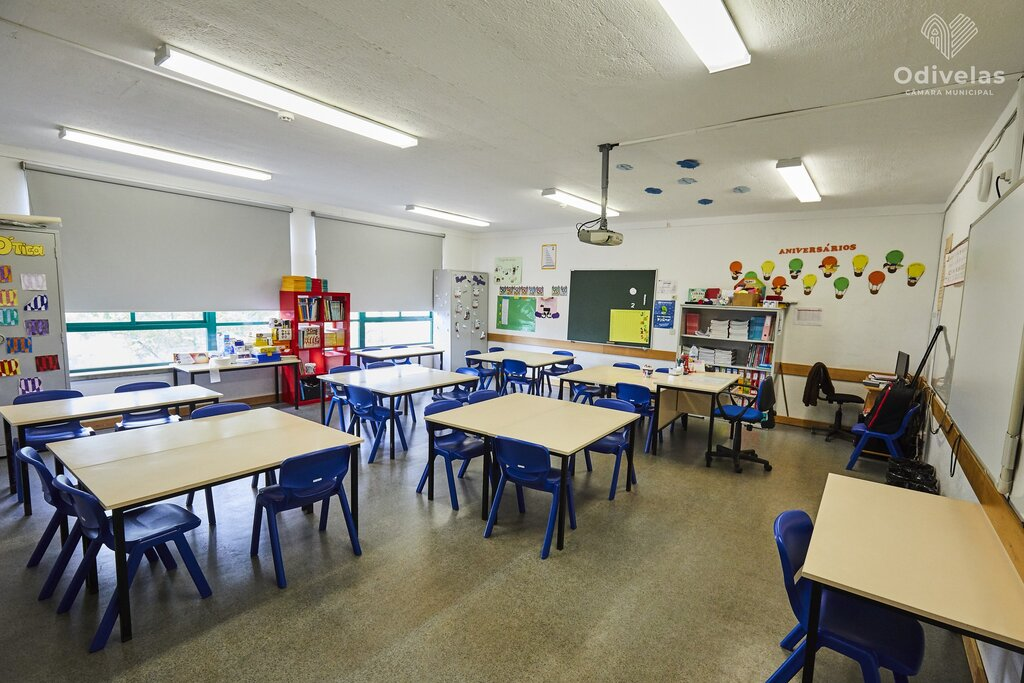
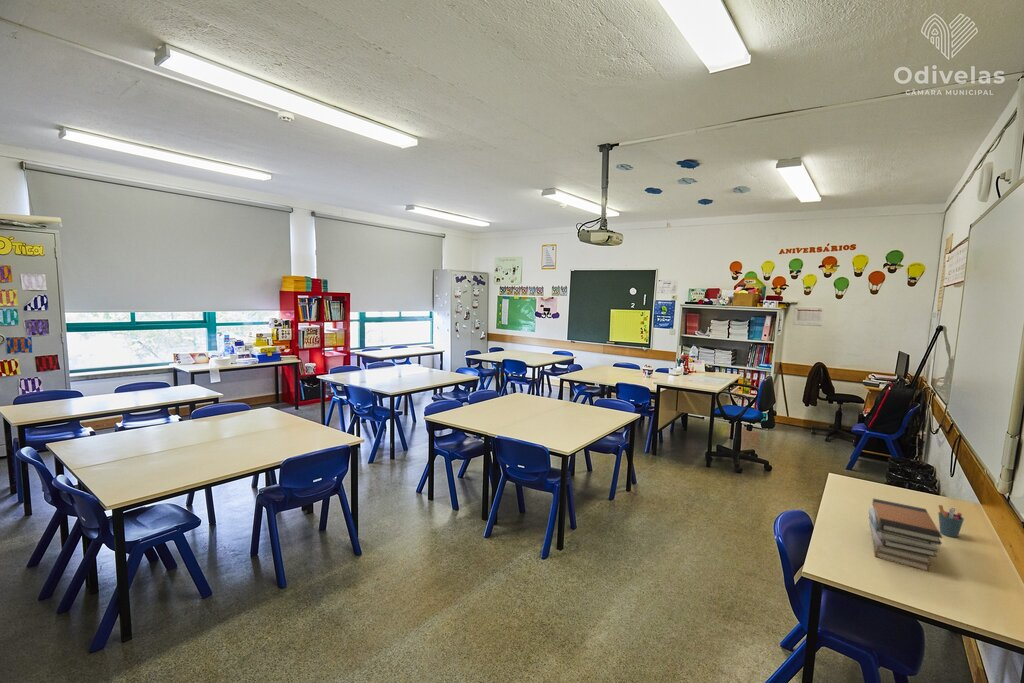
+ book stack [868,498,944,573]
+ pen holder [937,504,965,538]
